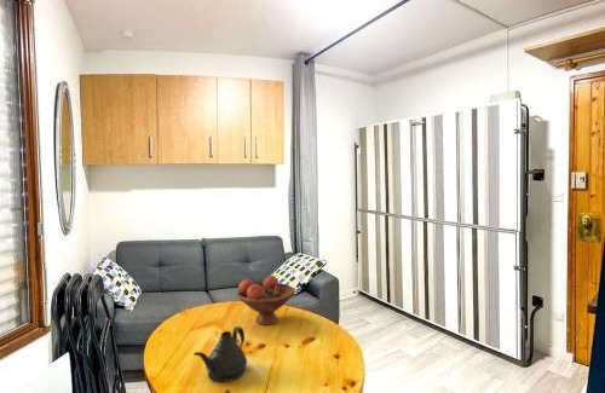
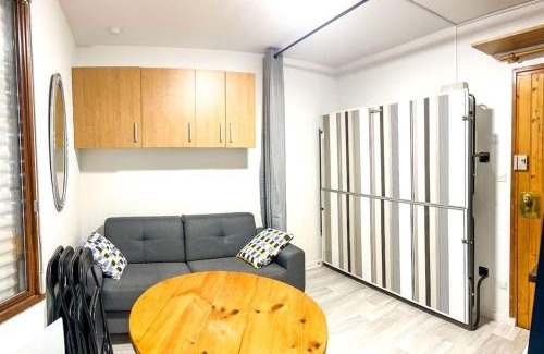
- fruit bowl [236,274,296,326]
- teapot [192,325,248,383]
